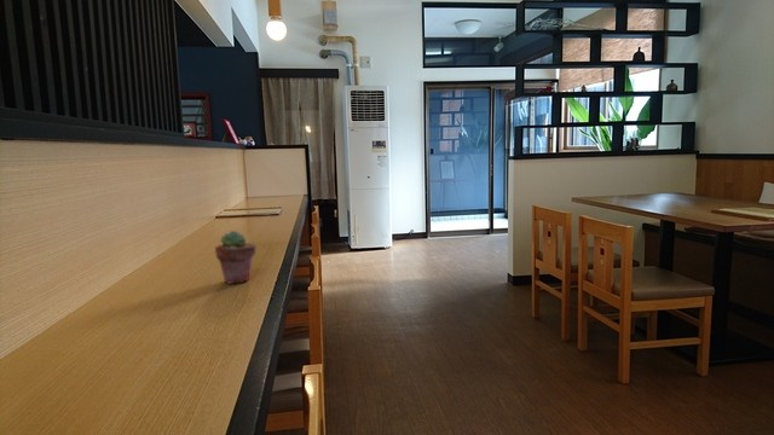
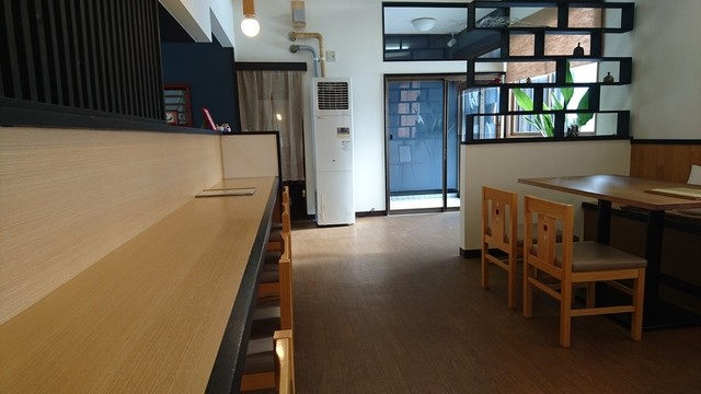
- potted succulent [214,230,256,285]
